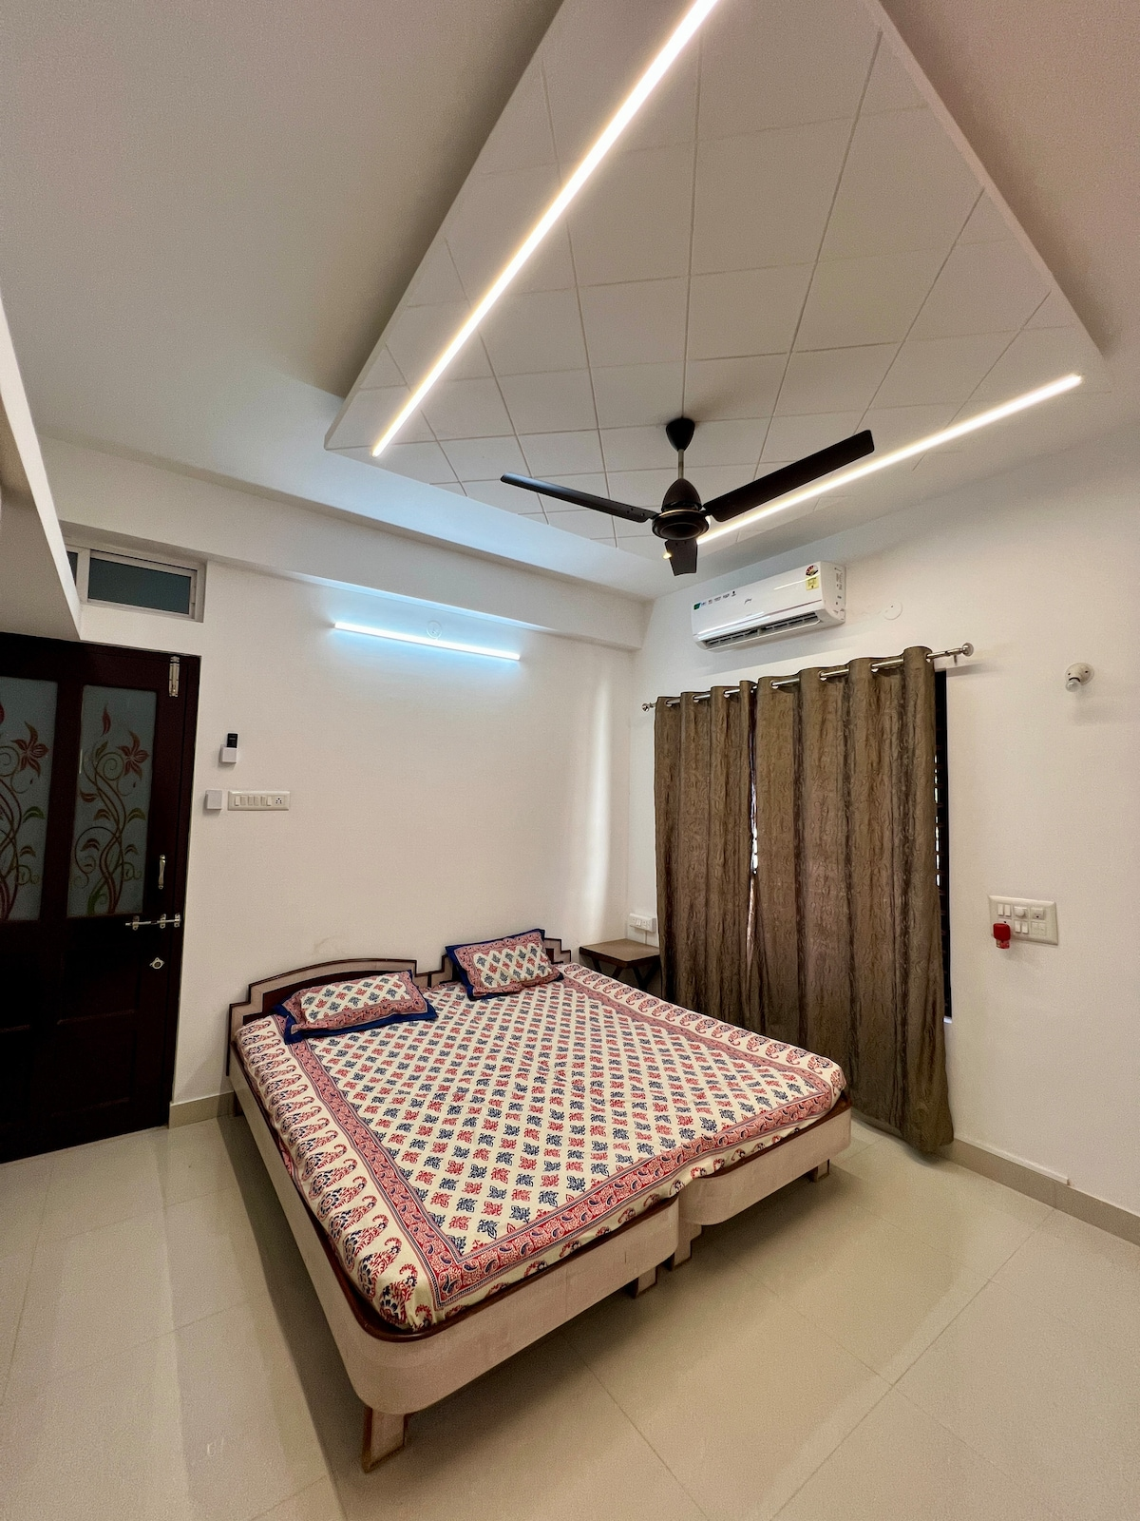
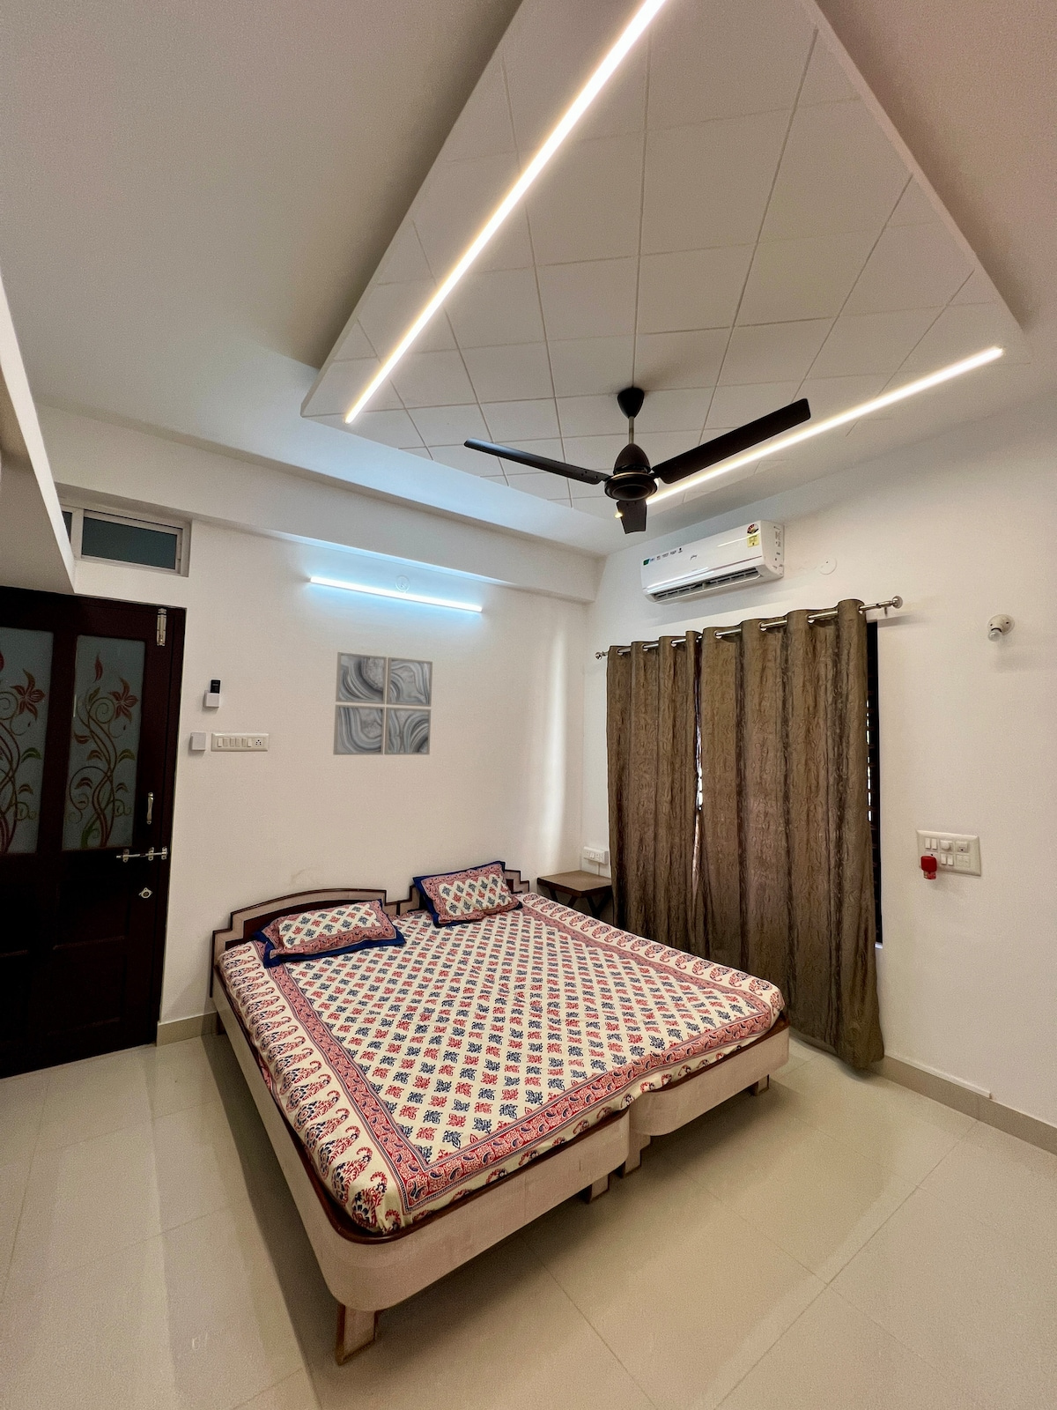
+ wall art [332,652,433,756]
